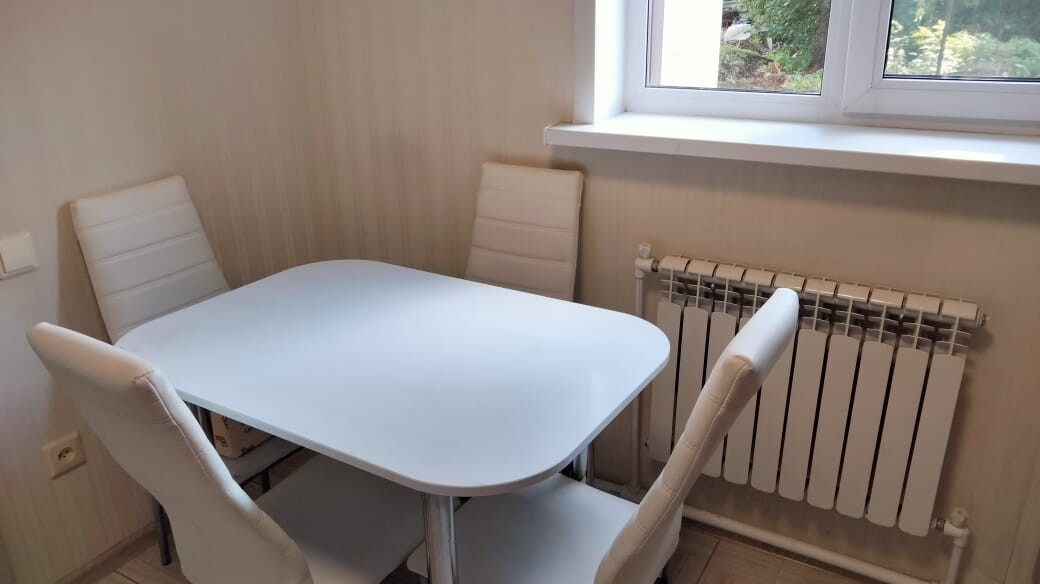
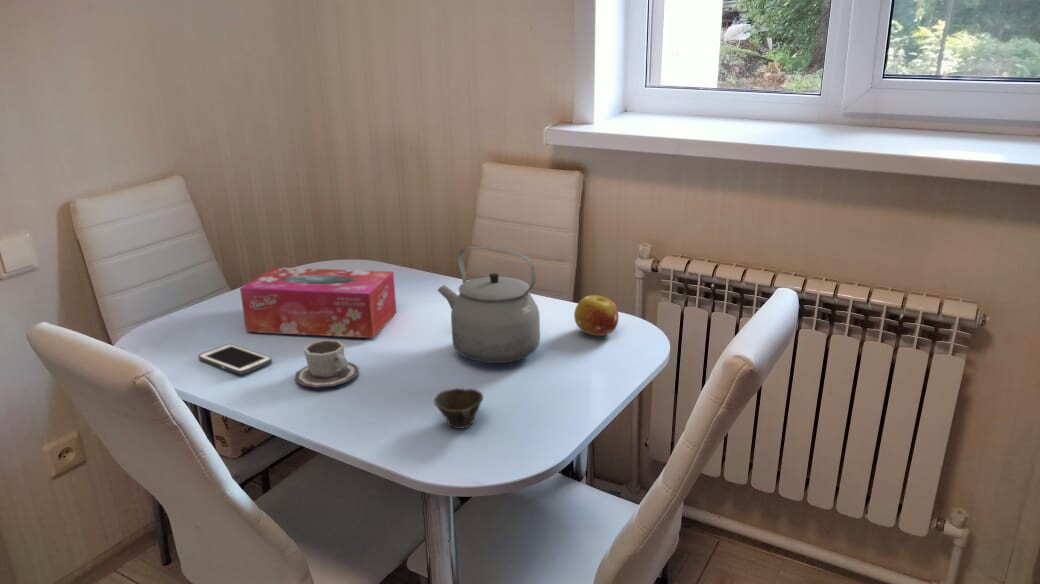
+ tissue box [239,266,398,339]
+ fruit [573,294,620,337]
+ cup [433,387,484,430]
+ cup [294,339,359,389]
+ cell phone [197,343,273,376]
+ tea kettle [437,245,541,364]
